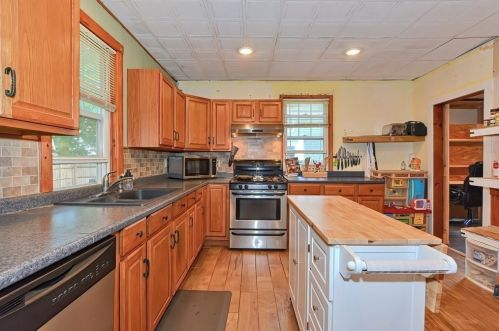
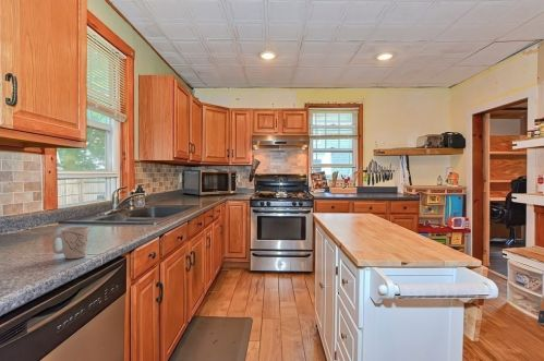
+ mug [49,226,90,260]
